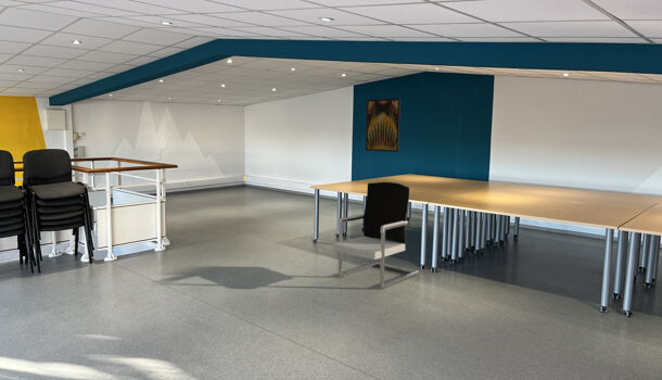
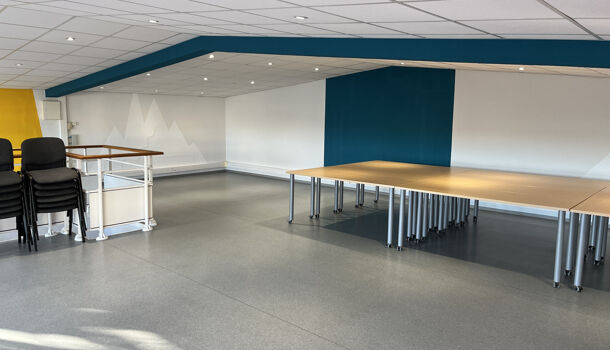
- wall art [365,98,402,153]
- office chair [332,181,420,290]
